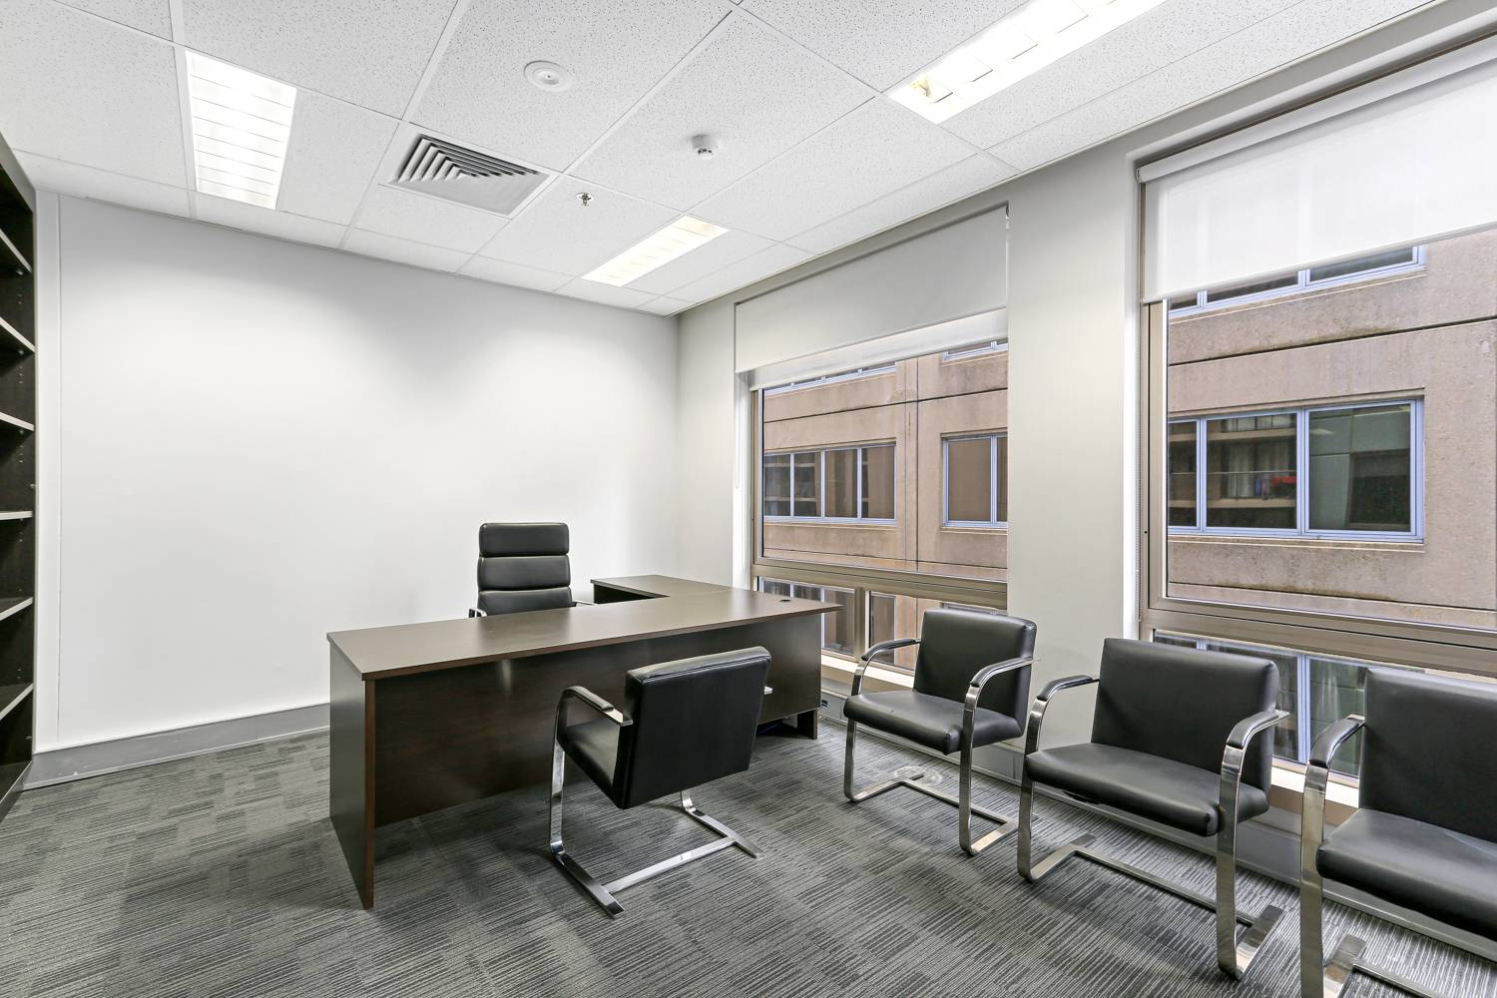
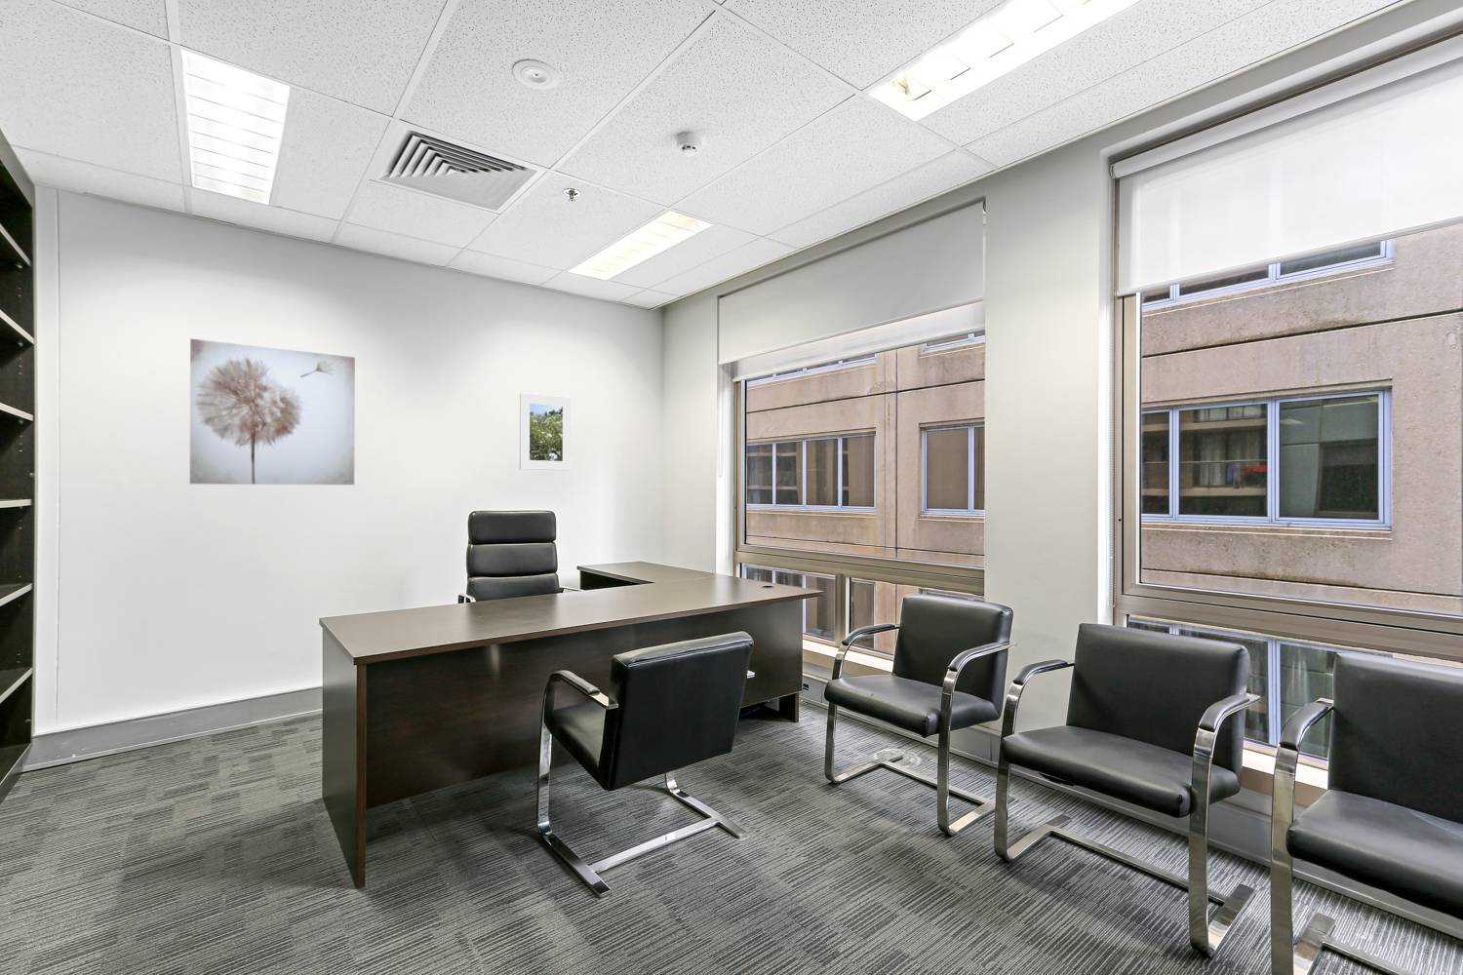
+ wall art [189,338,356,485]
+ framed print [519,392,573,471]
